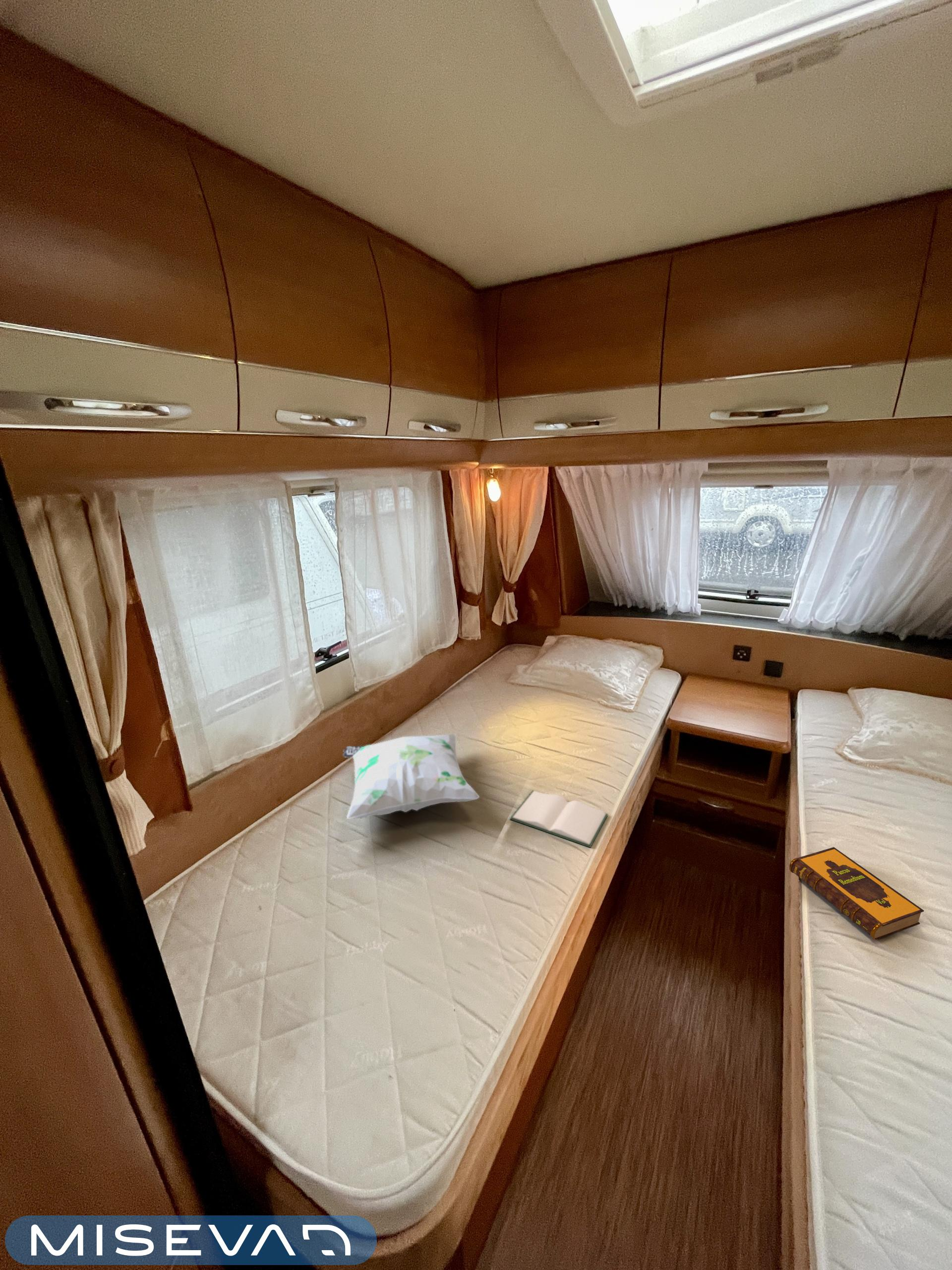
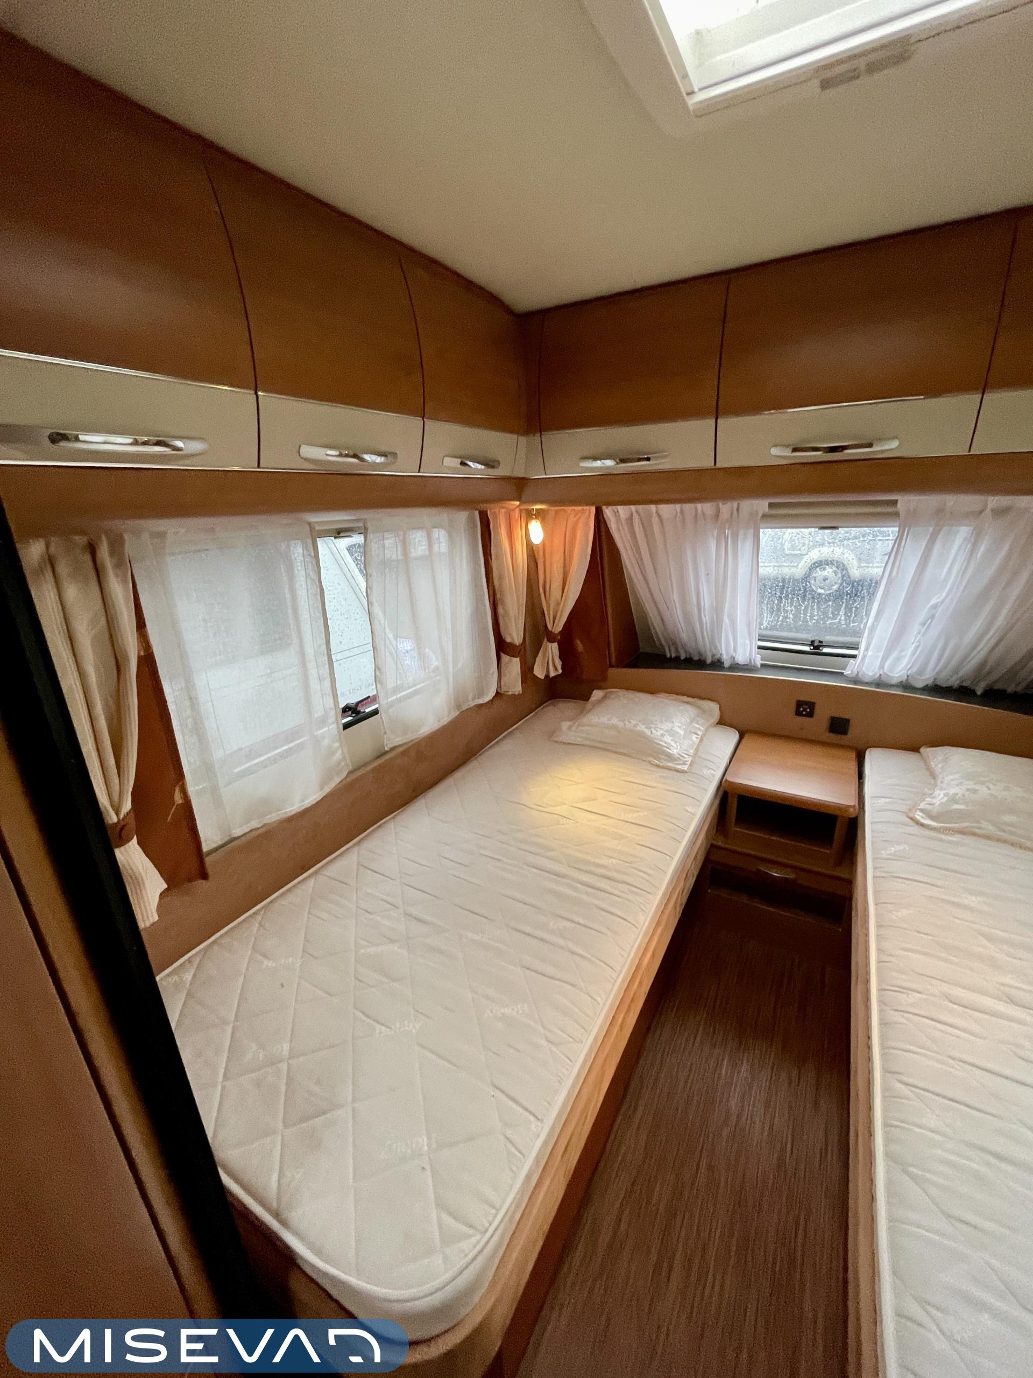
- hardback book [789,846,925,941]
- decorative pillow [343,733,480,820]
- hardback book [510,790,608,848]
